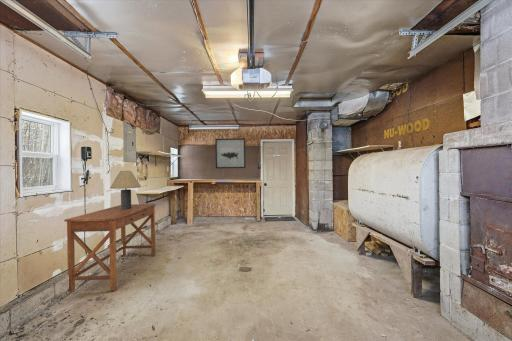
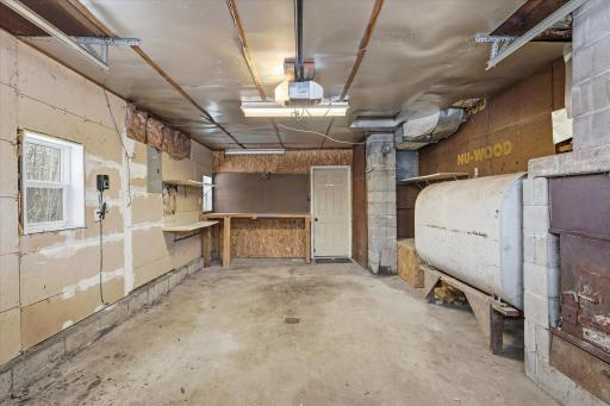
- desk [63,203,157,293]
- table lamp [109,170,142,209]
- wall art [214,137,246,169]
